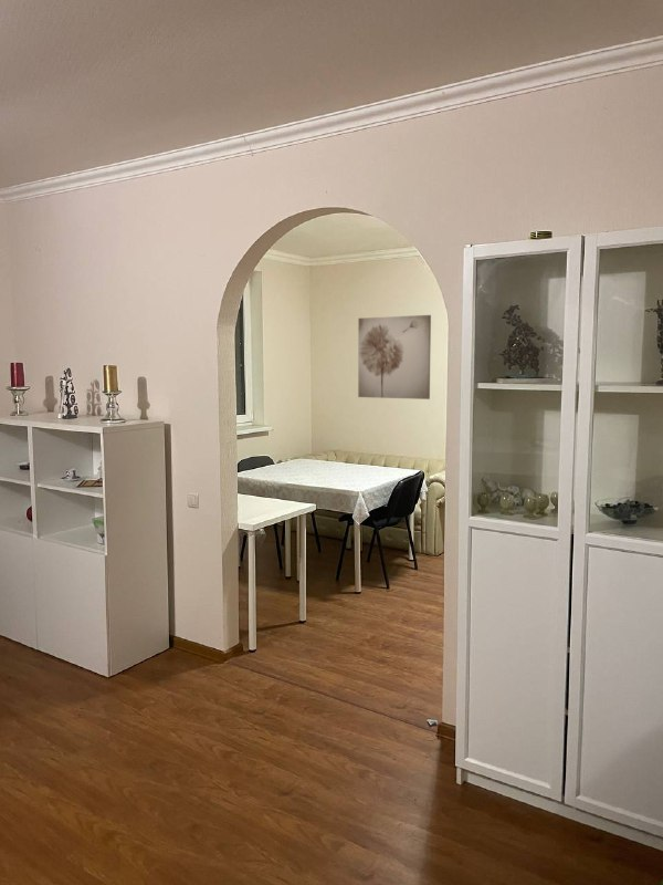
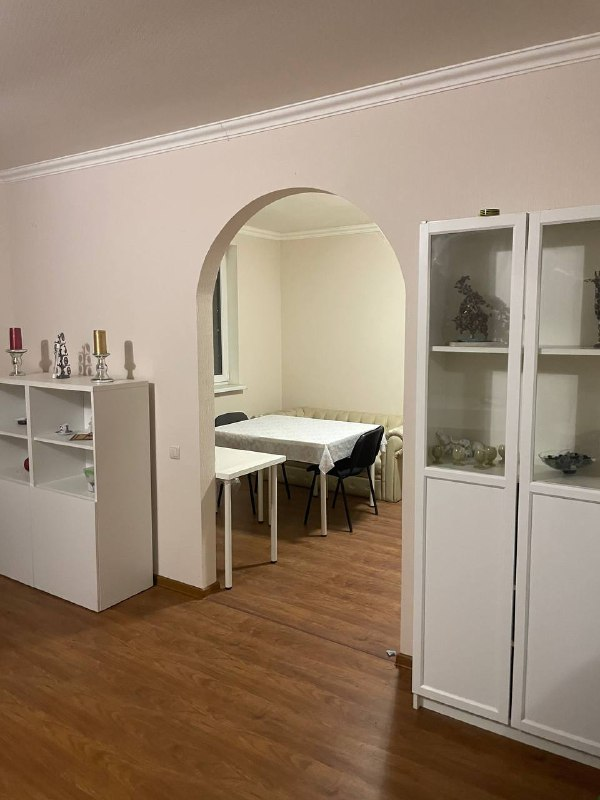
- wall art [357,314,432,400]
